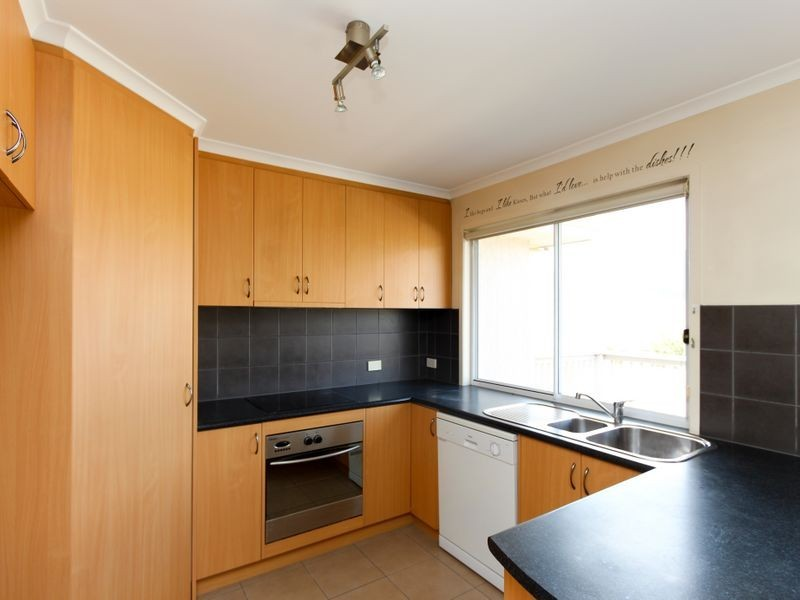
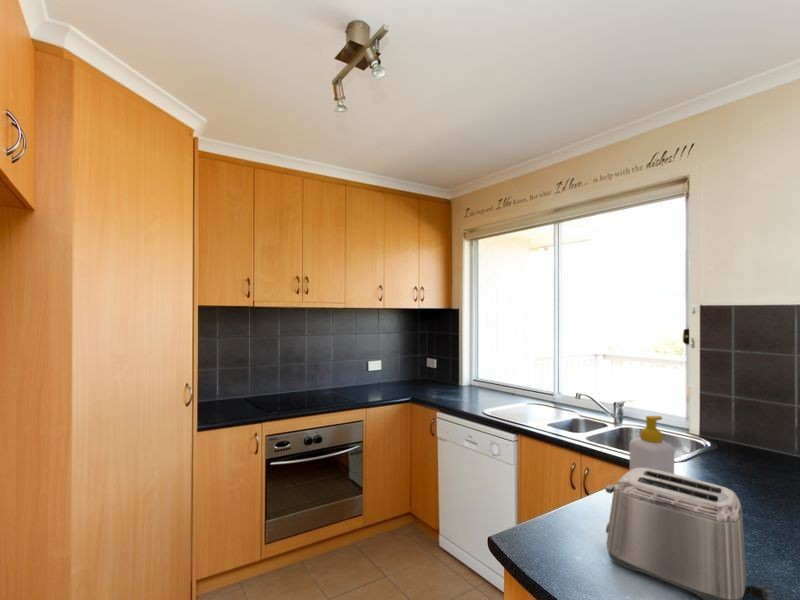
+ soap bottle [629,415,675,474]
+ toaster [604,468,773,600]
